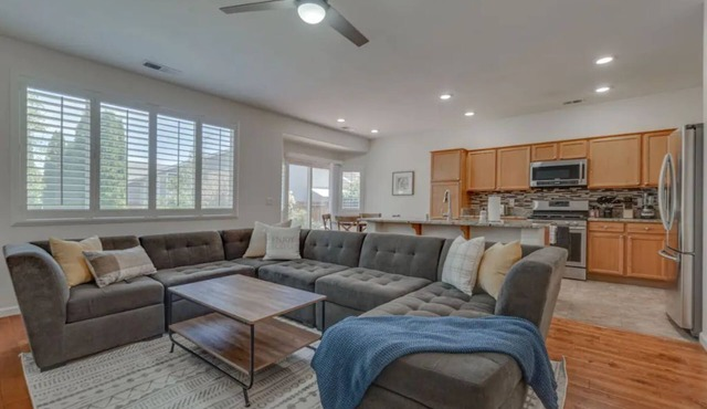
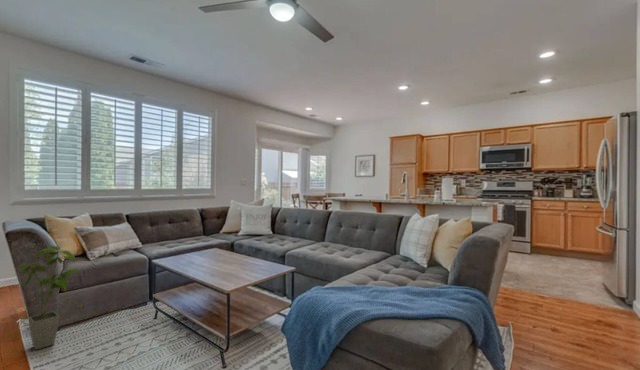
+ house plant [15,245,84,351]
